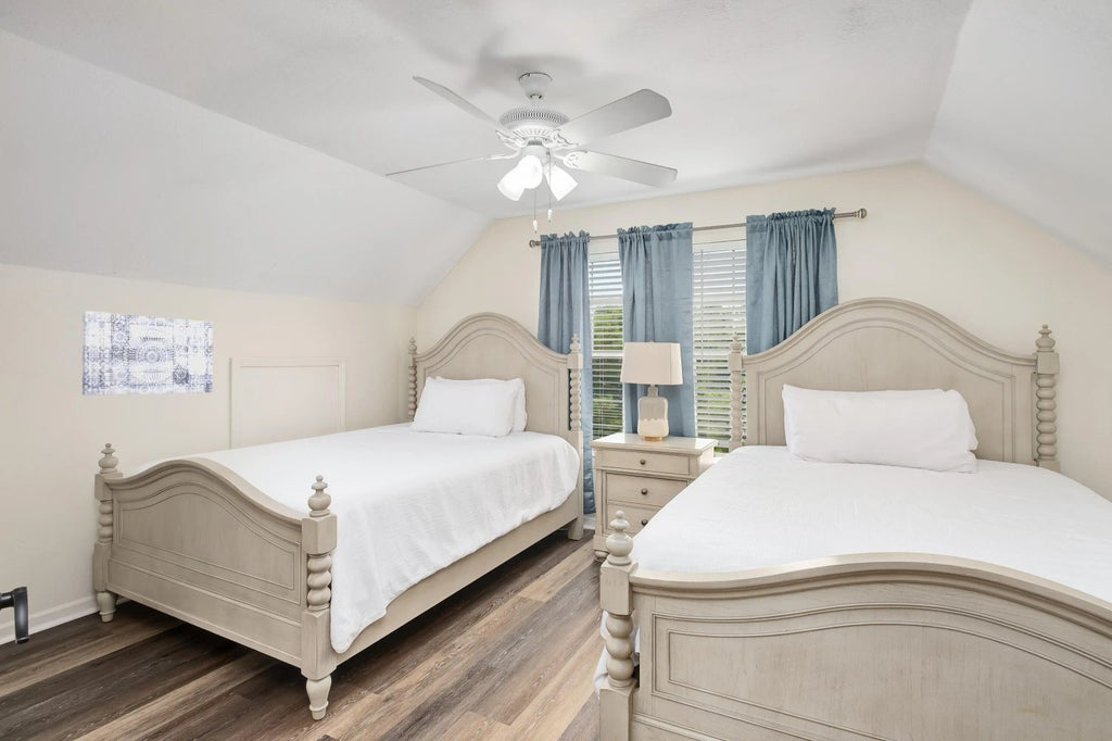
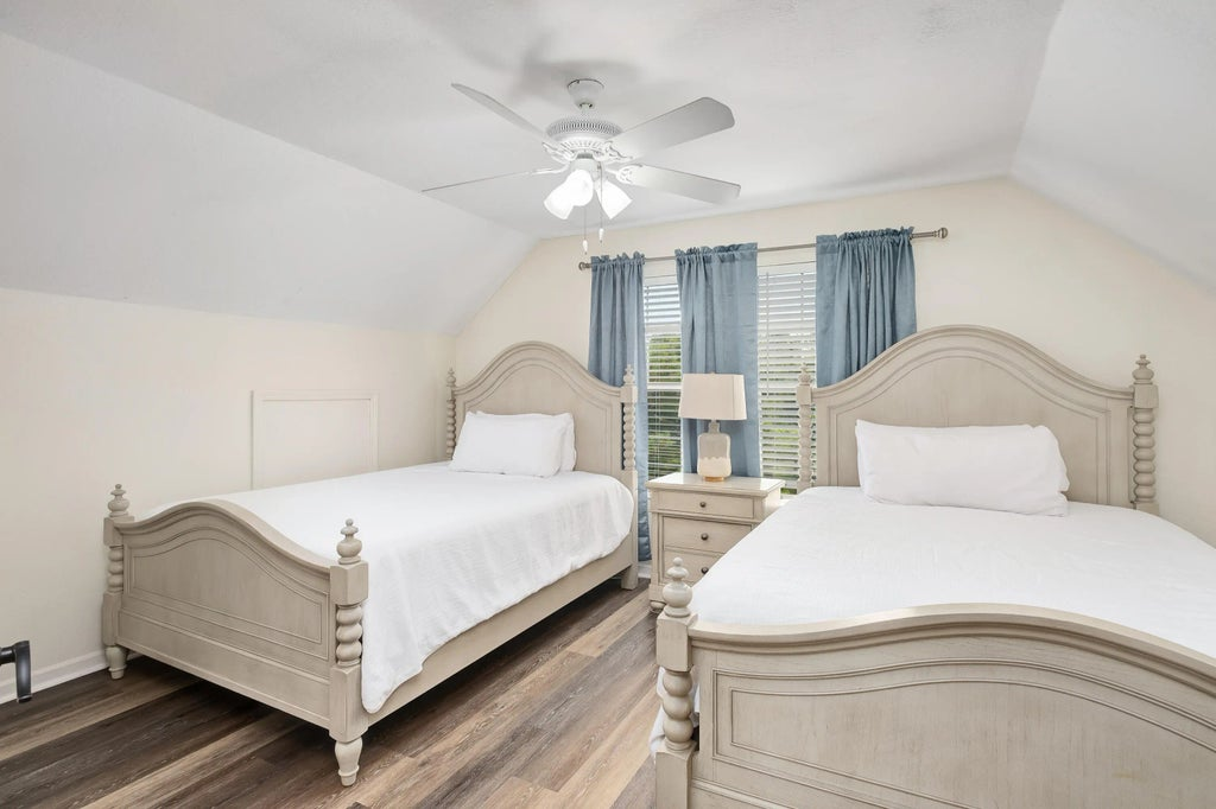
- wall art [81,310,214,395]
